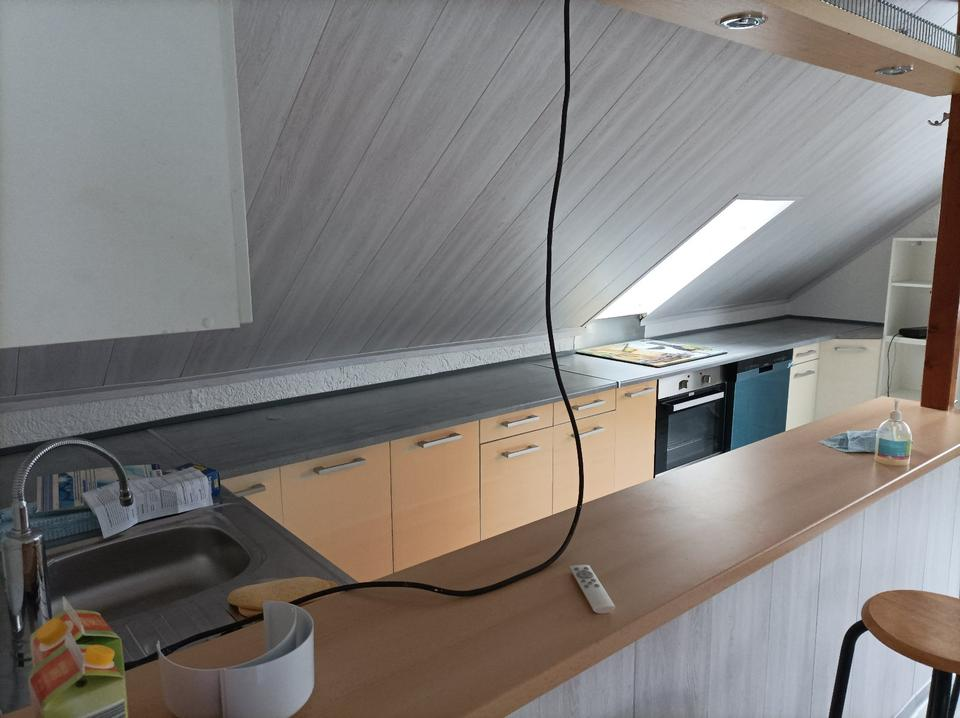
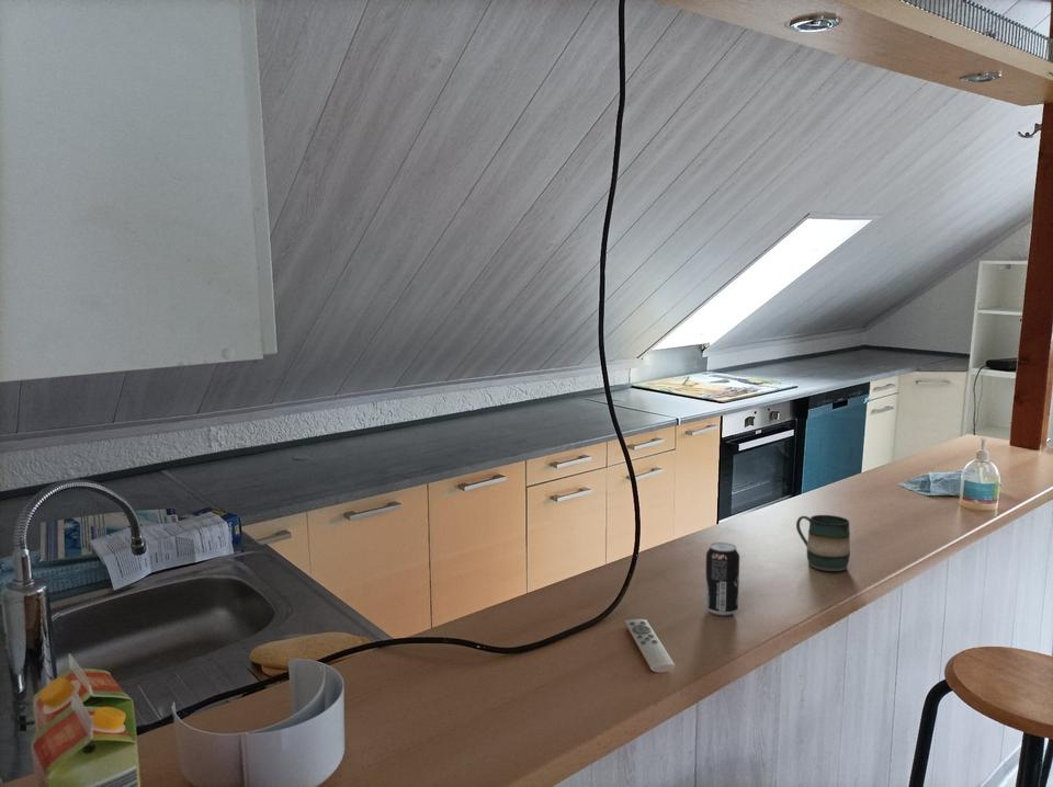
+ beverage can [704,541,740,616]
+ mug [795,514,851,572]
